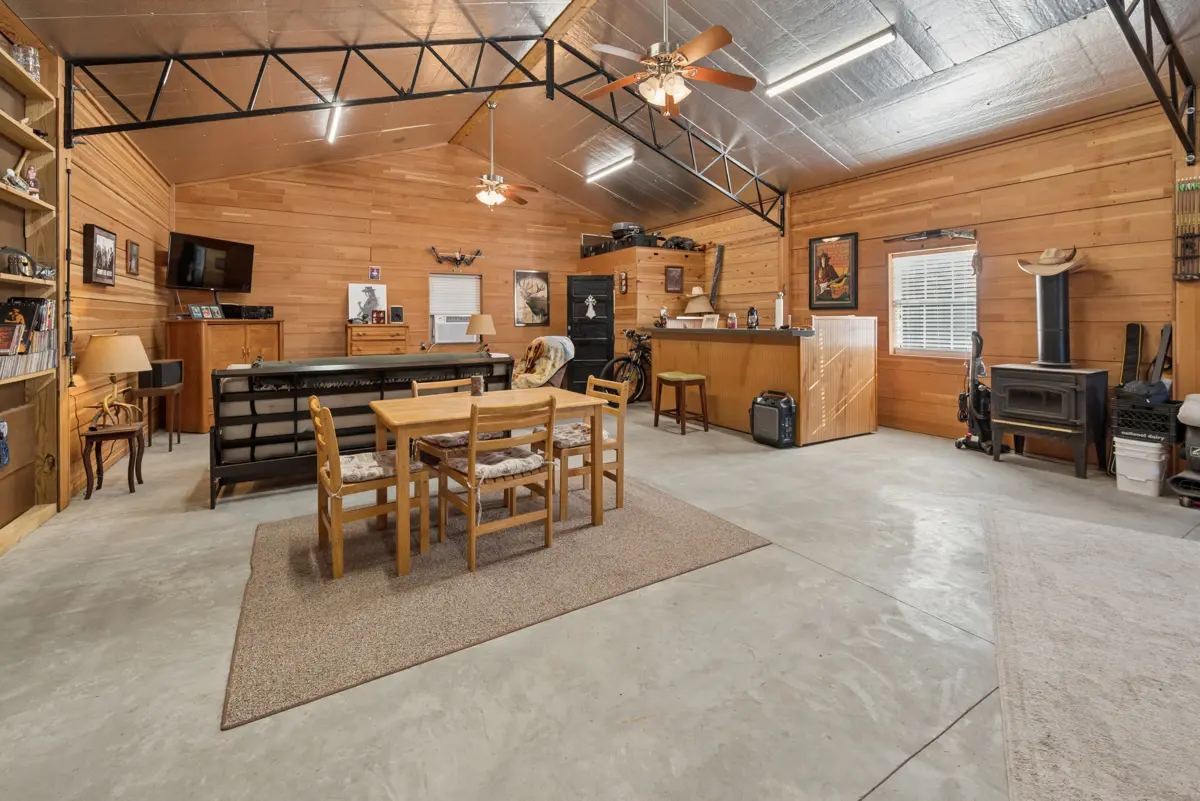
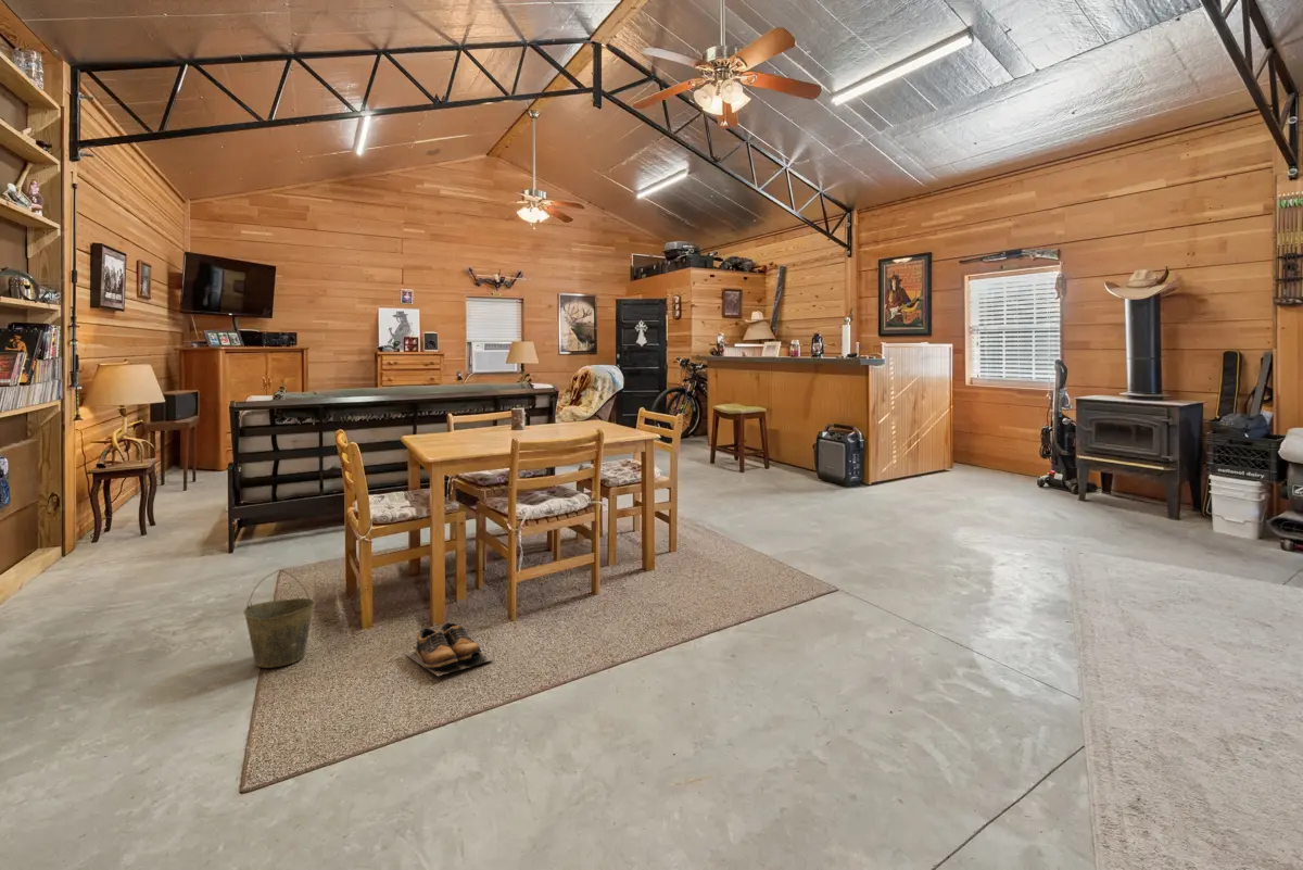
+ bucket [242,569,316,669]
+ shoes [404,621,496,677]
